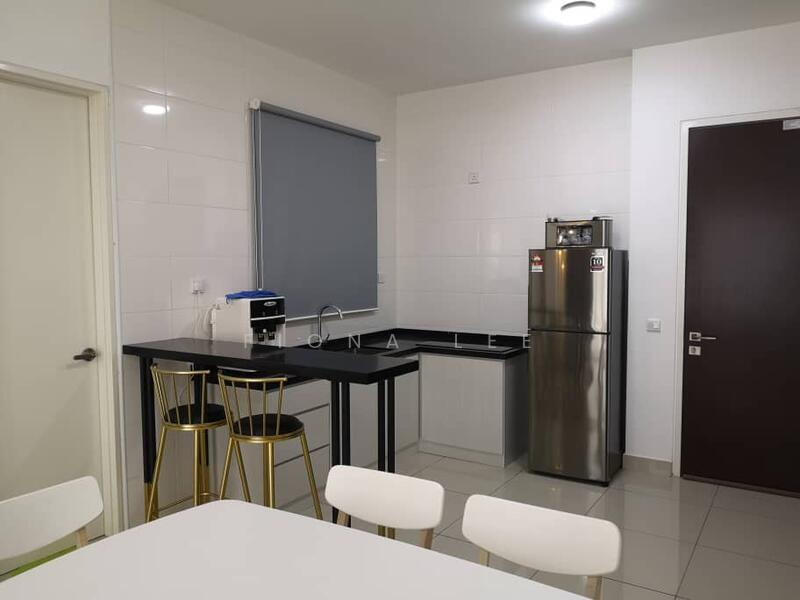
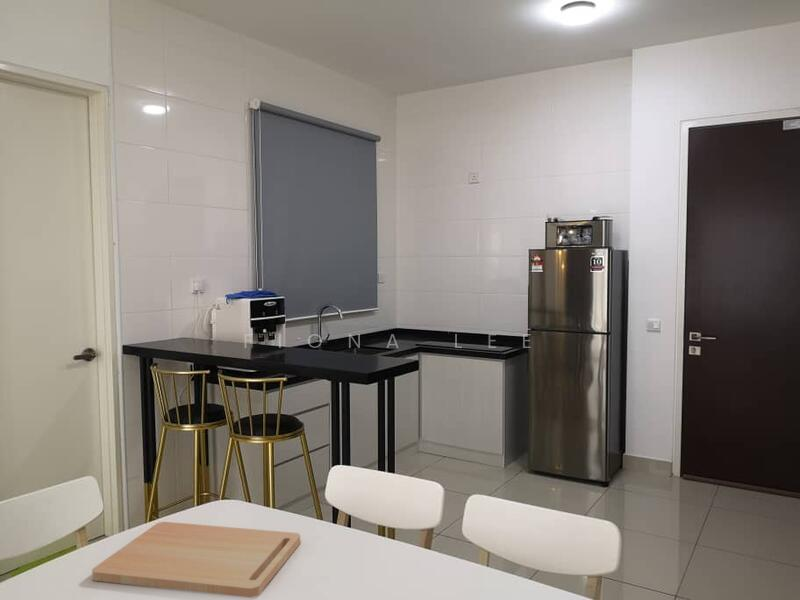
+ cutting board [91,521,301,598]
